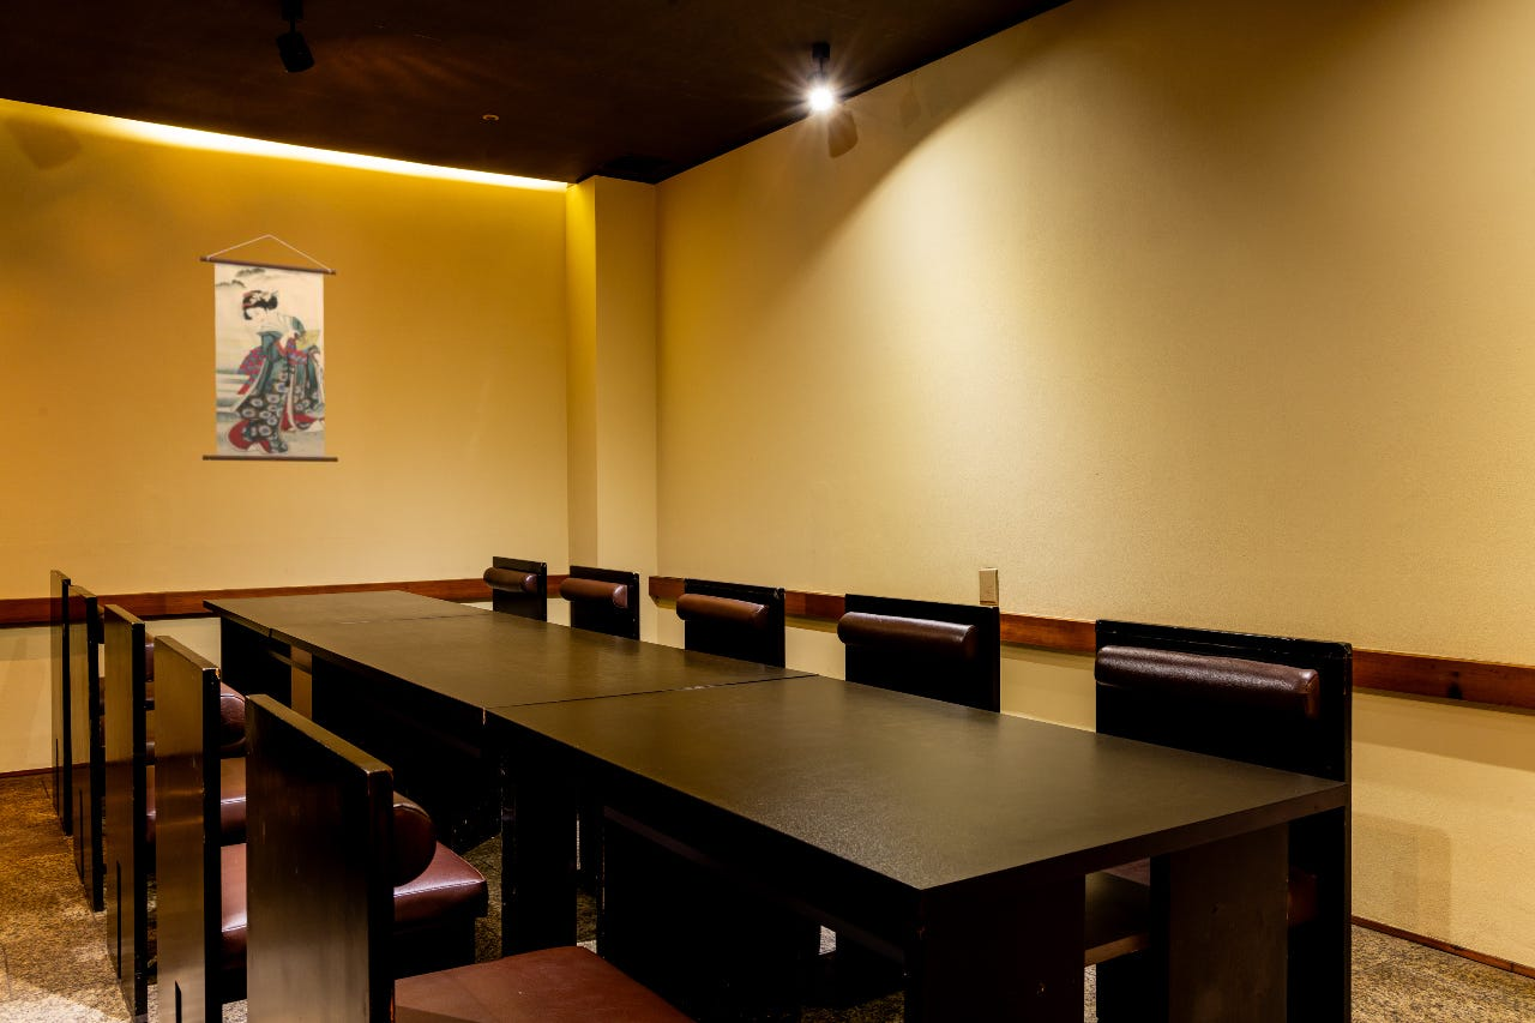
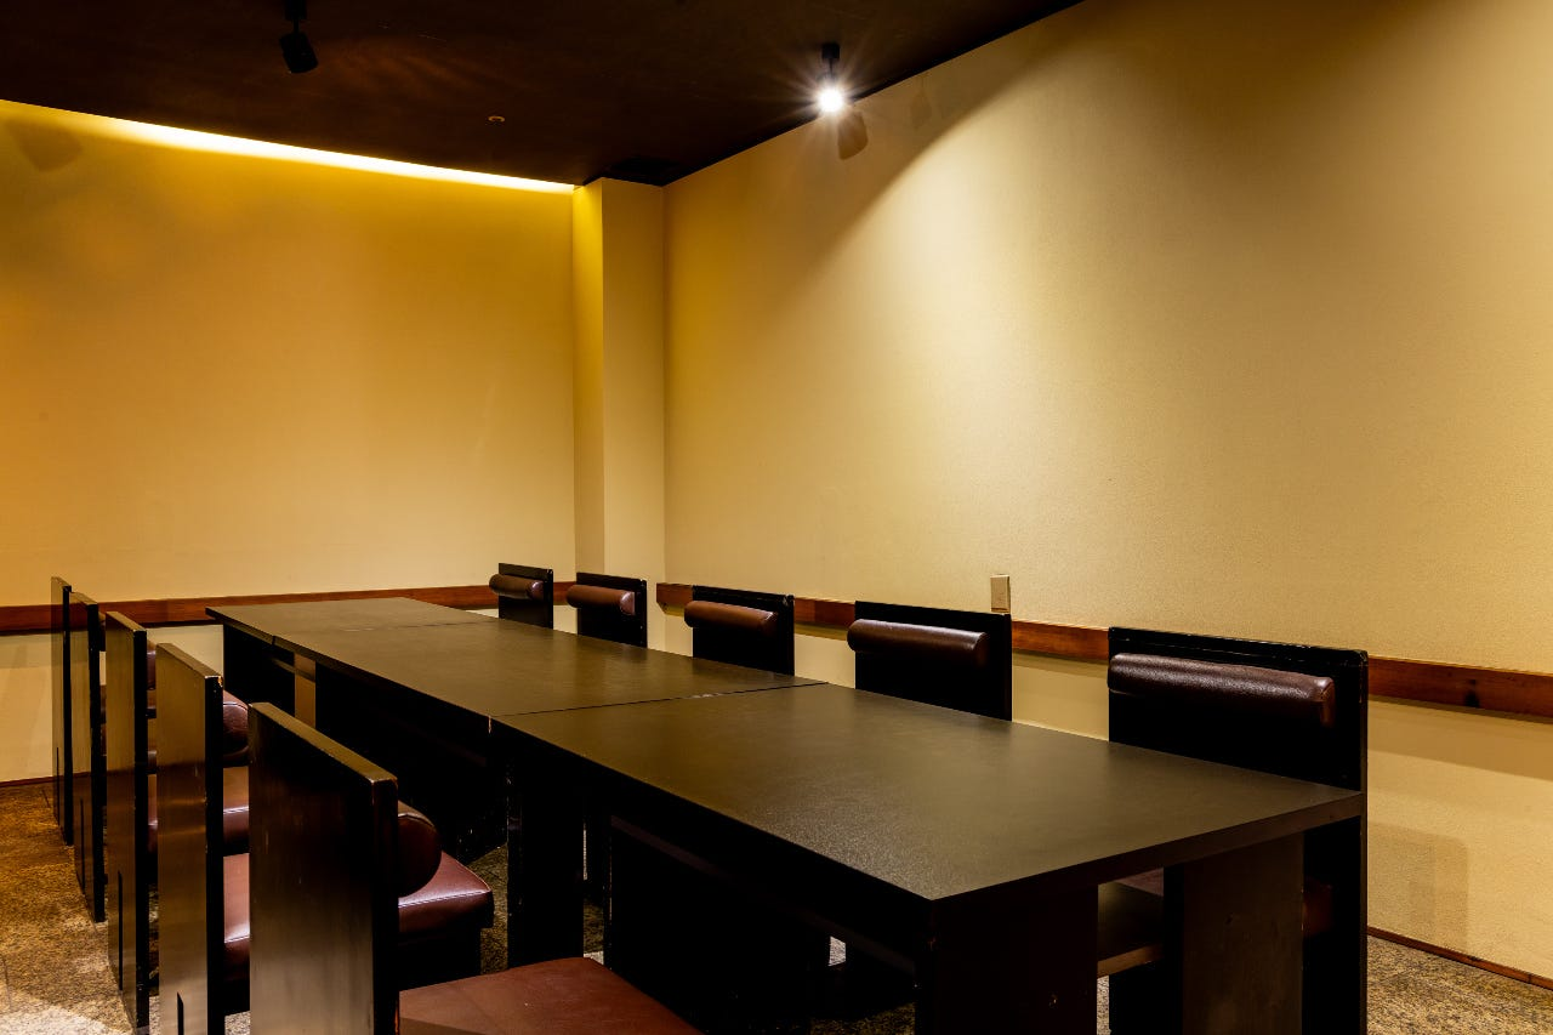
- wall scroll [199,234,339,463]
